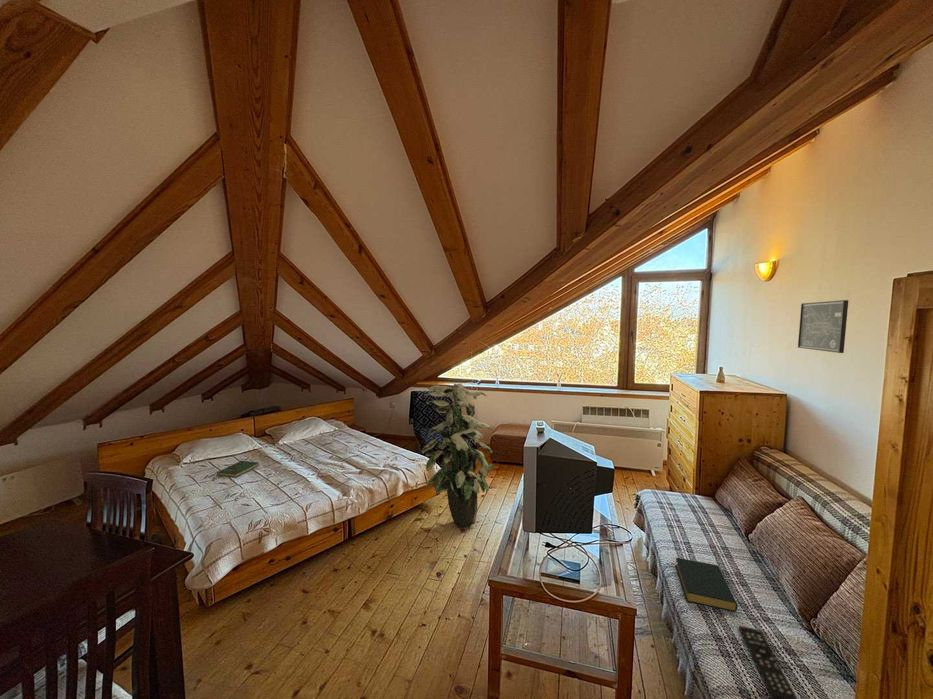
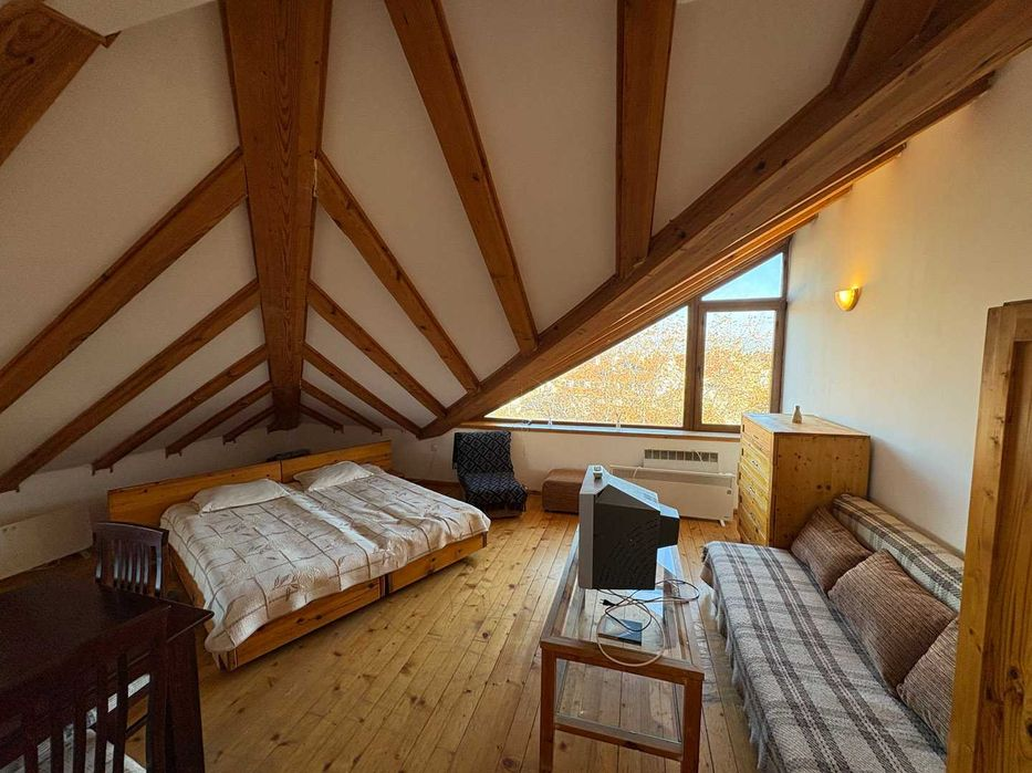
- book [216,460,260,478]
- indoor plant [421,382,496,528]
- wall art [797,299,850,354]
- hardback book [674,557,738,613]
- remote control [738,625,798,699]
